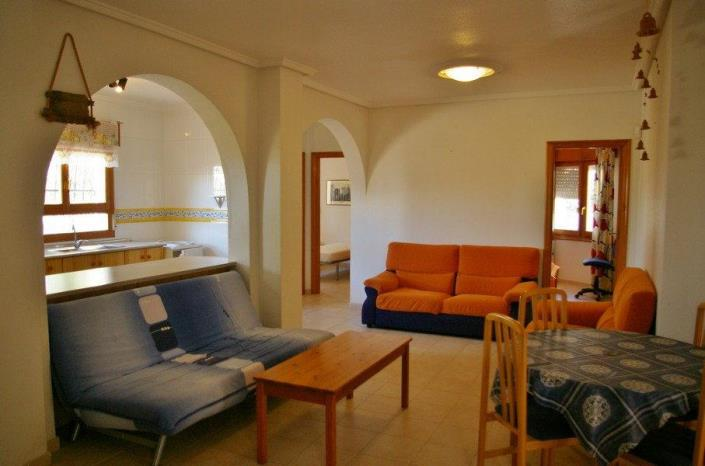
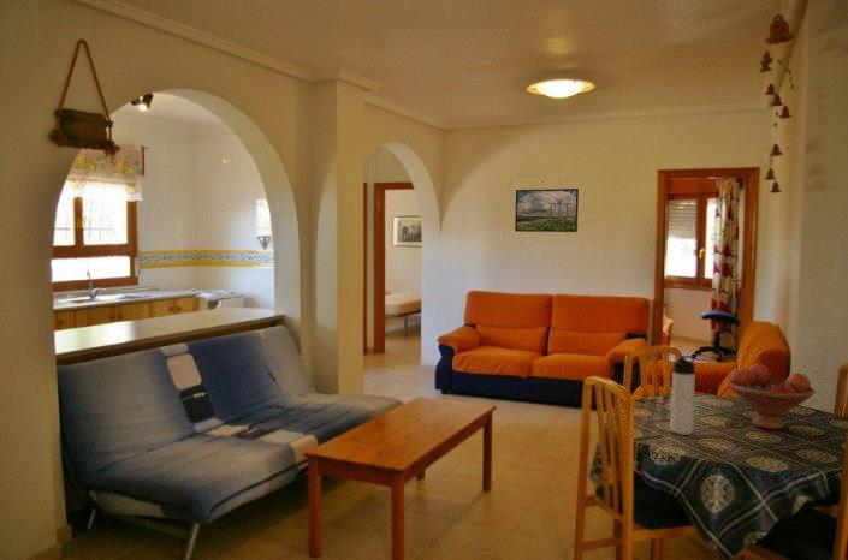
+ fruit bowl [725,363,817,430]
+ thermos bottle [669,355,696,436]
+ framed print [514,187,580,233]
